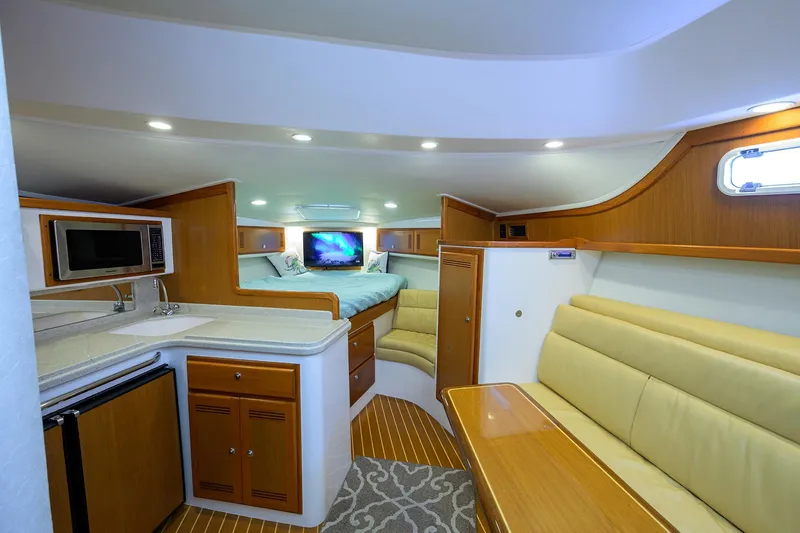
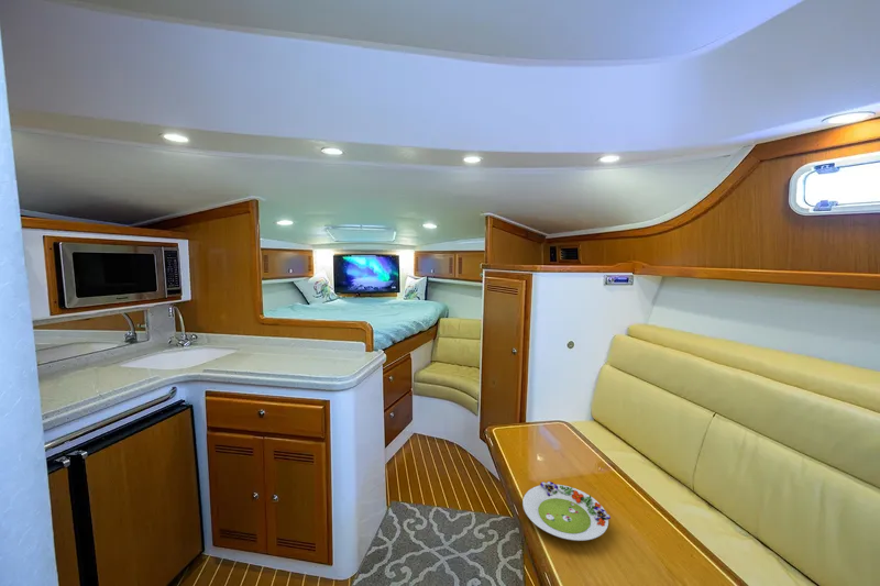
+ salad plate [521,480,612,542]
